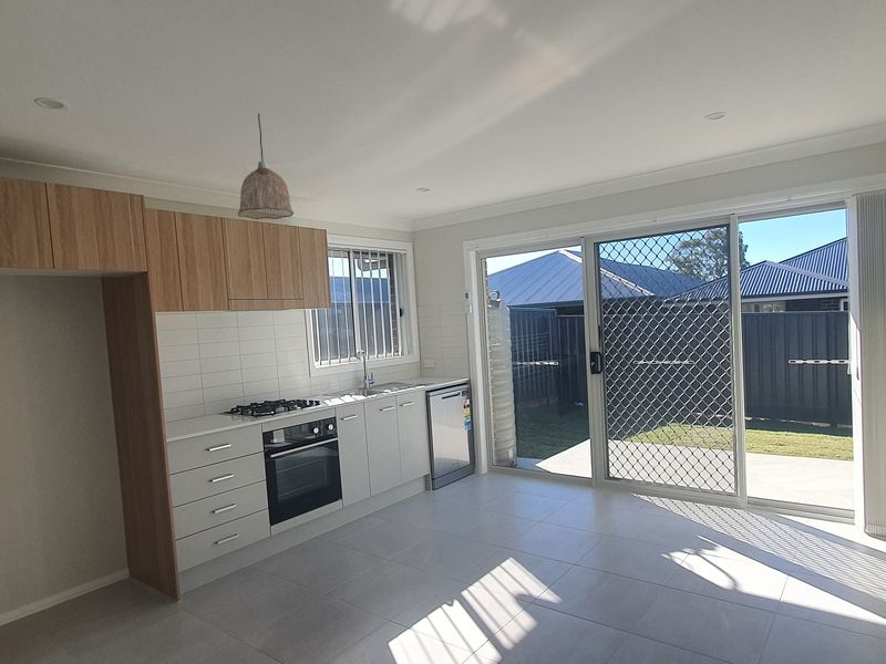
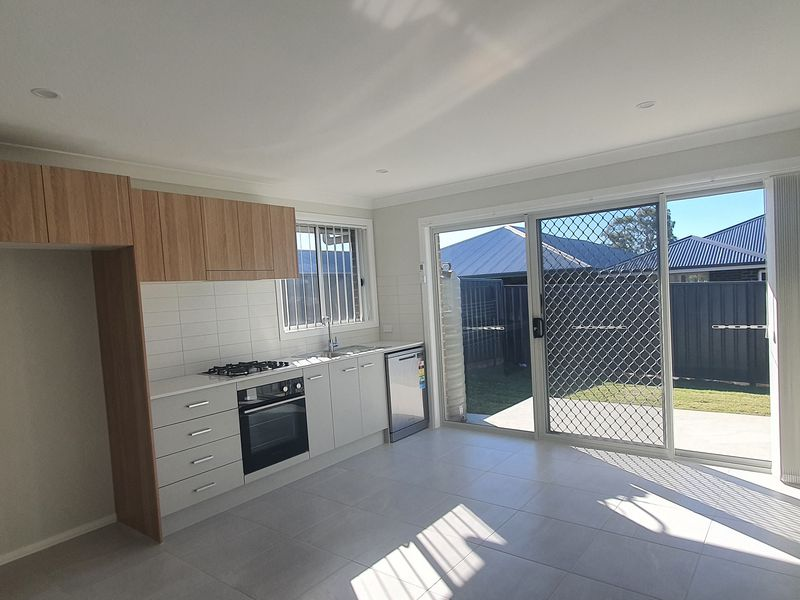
- pendant lamp [237,113,295,220]
